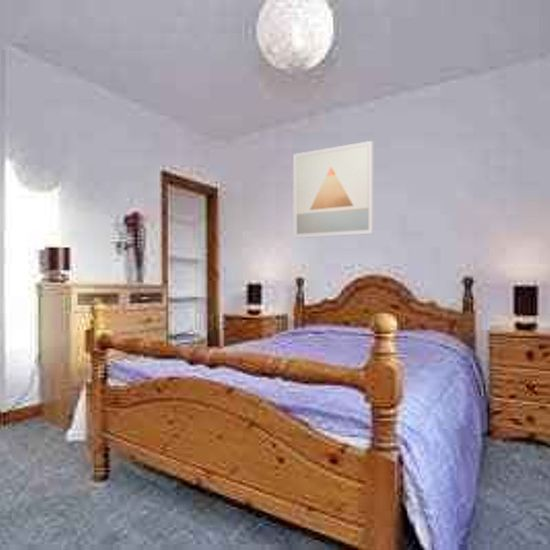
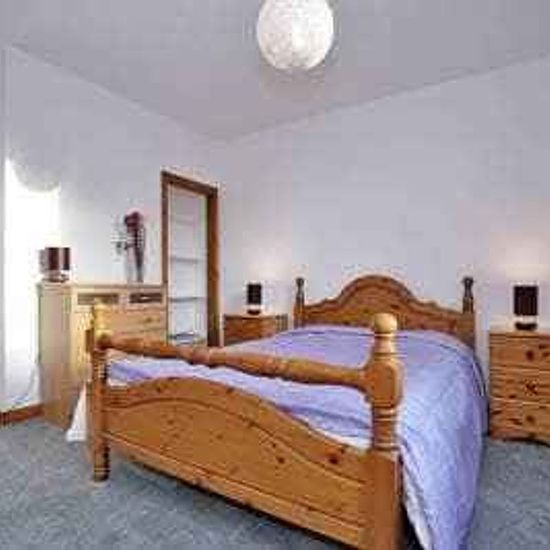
- wall art [292,140,375,239]
